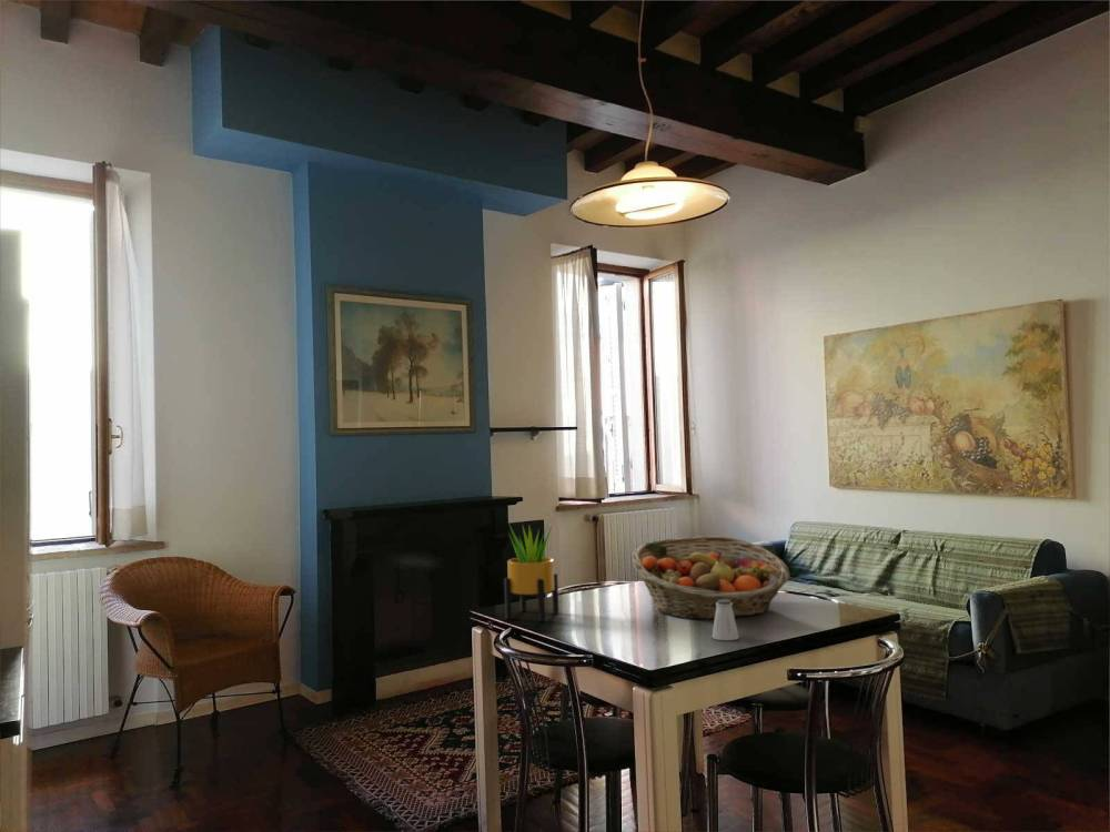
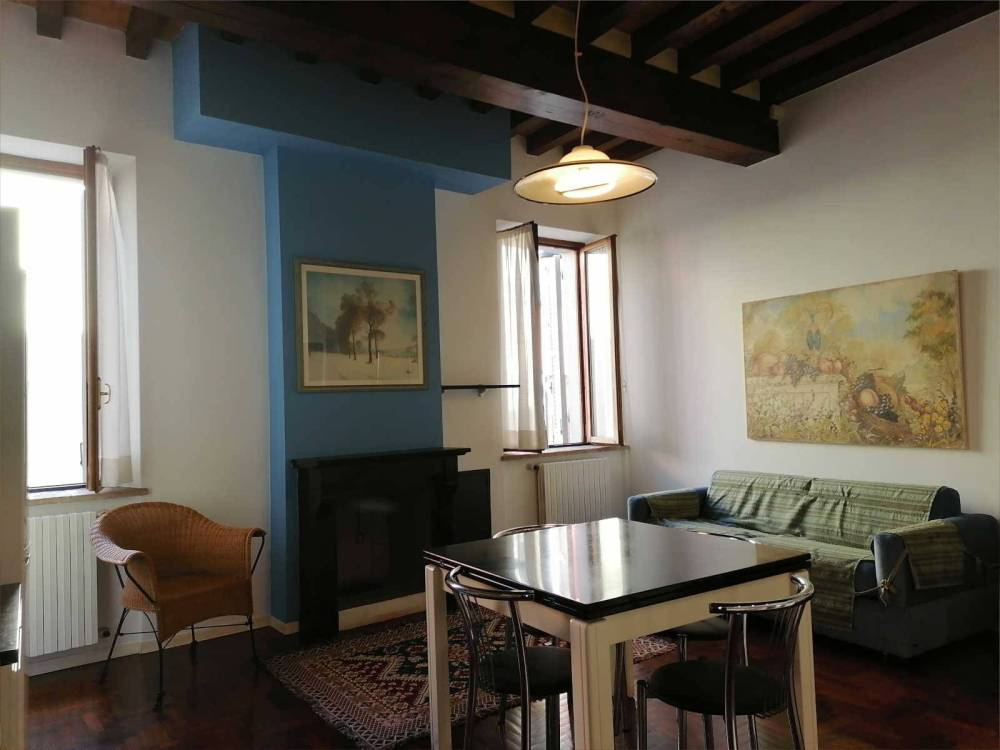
- fruit basket [632,535,791,620]
- potted plant [503,521,559,622]
- saltshaker [710,599,740,641]
